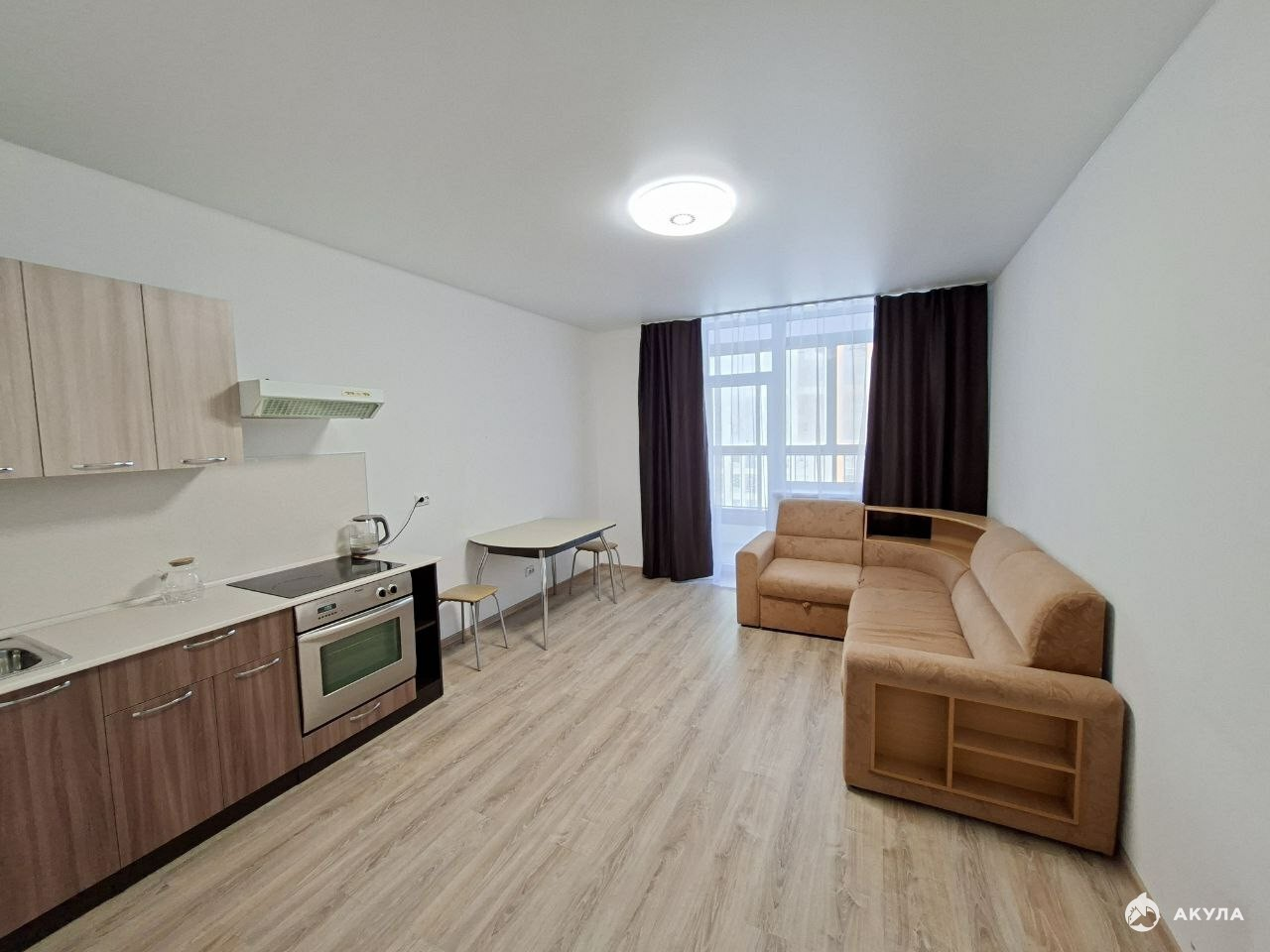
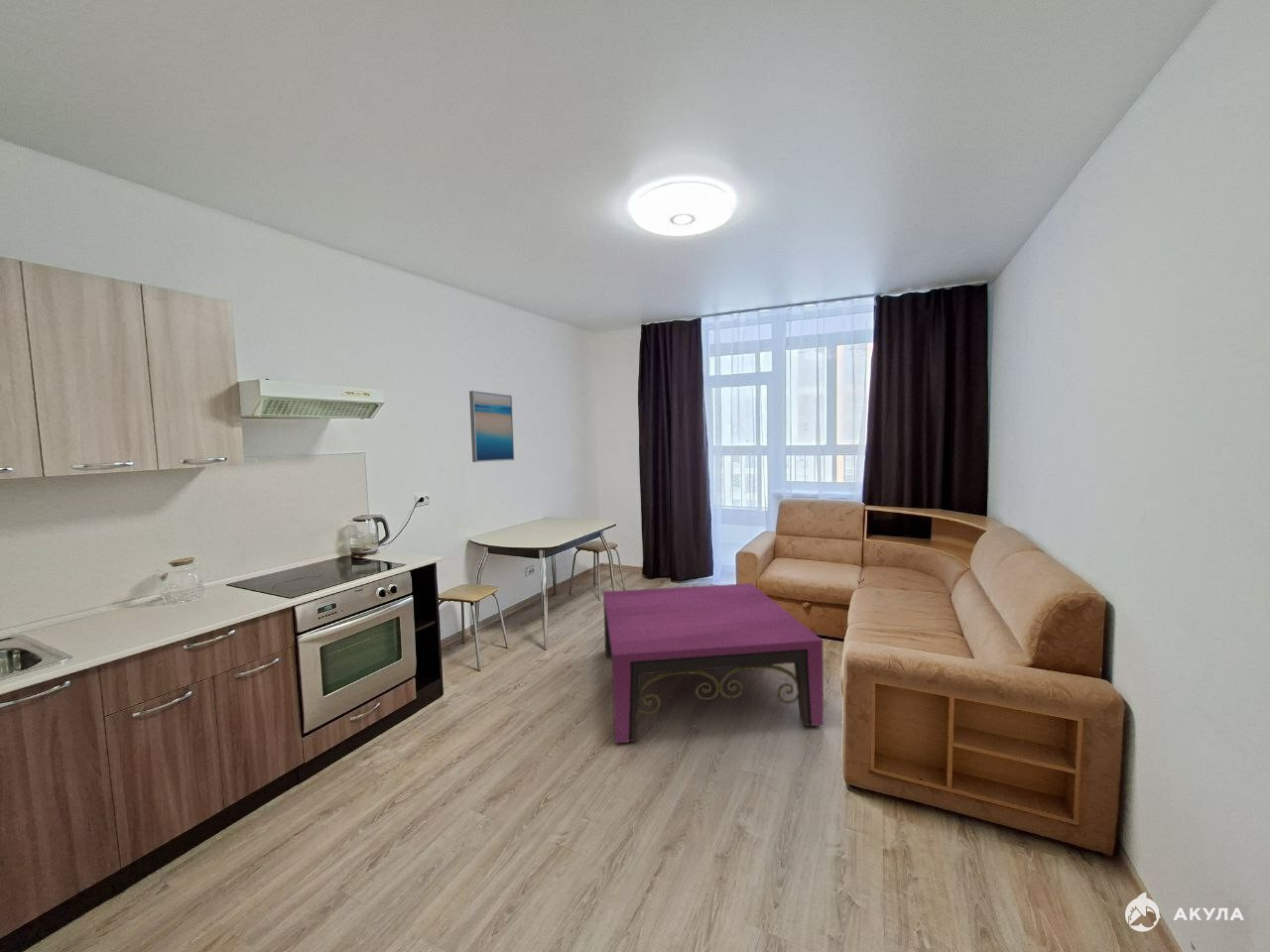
+ coffee table [602,582,825,745]
+ wall art [468,390,515,463]
